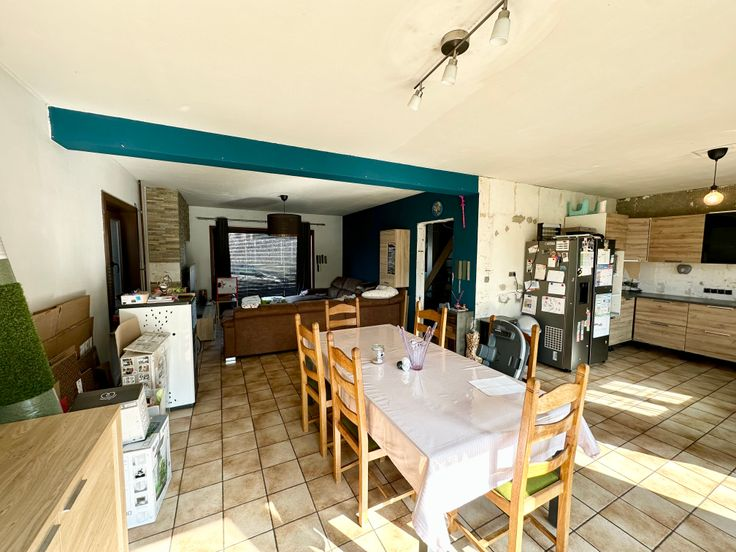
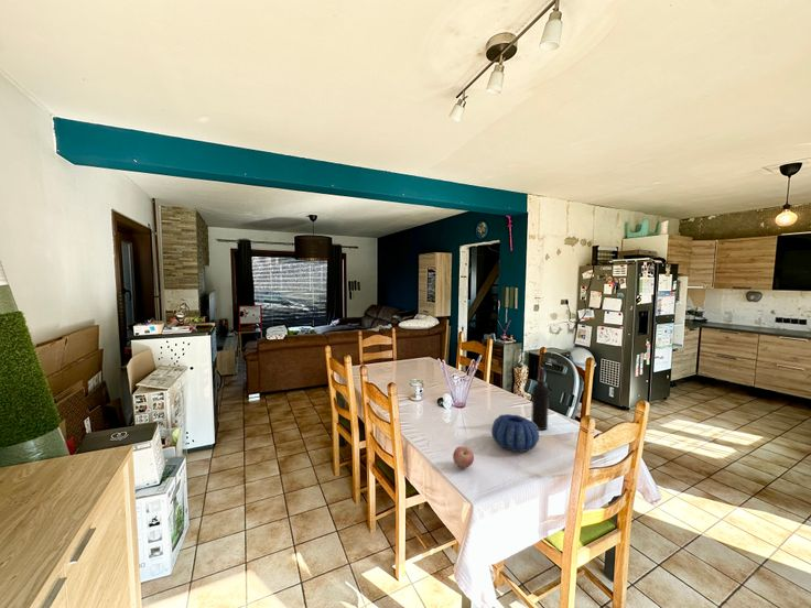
+ wine bottle [530,367,550,431]
+ apple [452,445,475,469]
+ decorative bowl [490,413,540,453]
